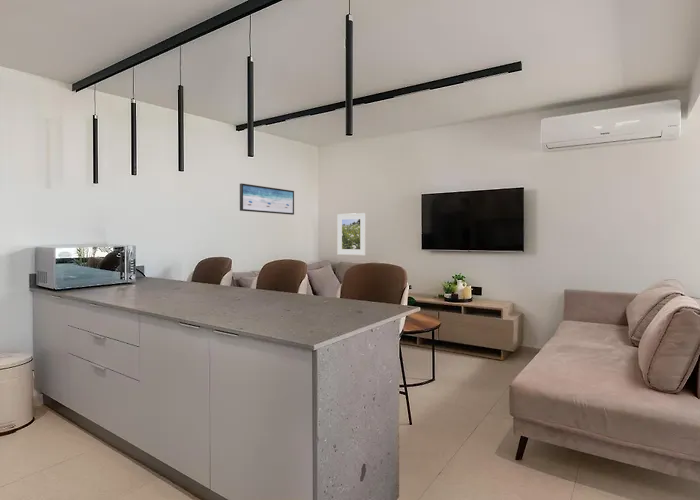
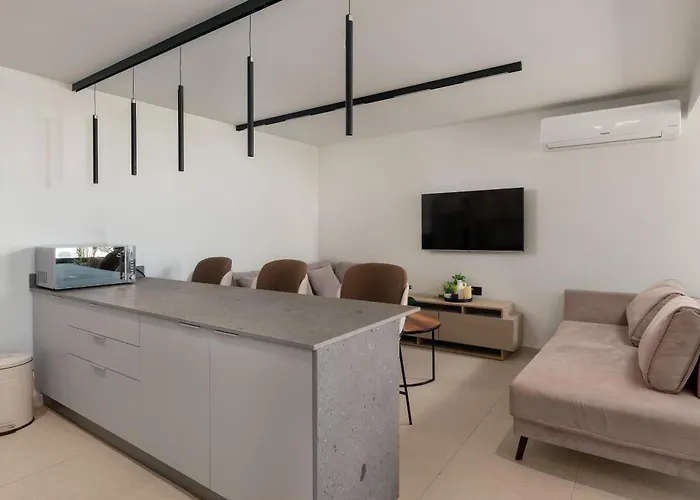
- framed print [336,212,367,256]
- wall art [239,182,295,216]
